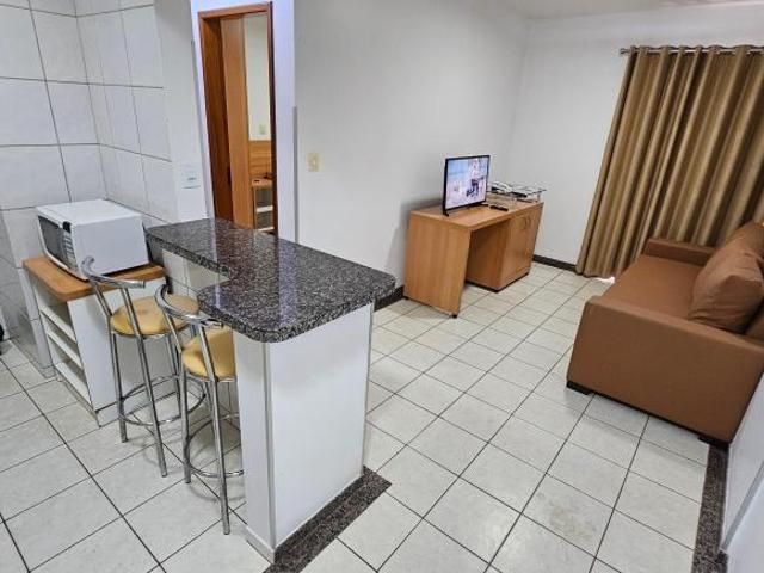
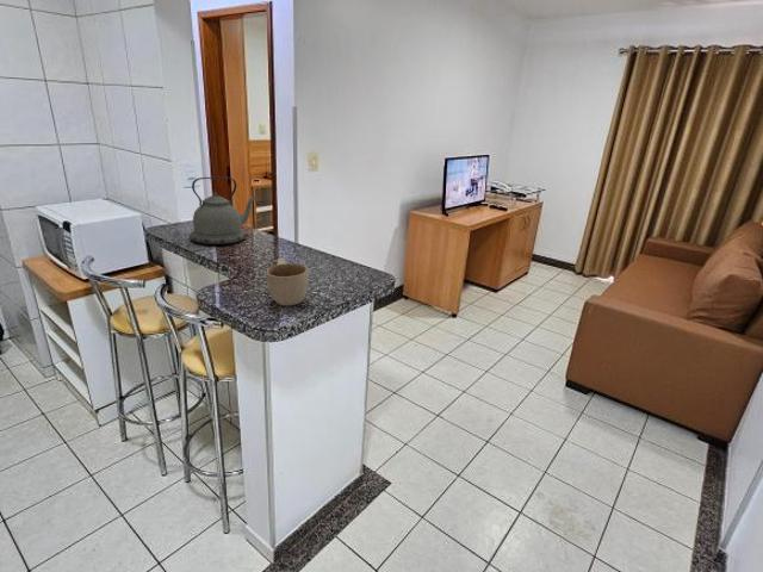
+ cup [265,256,310,306]
+ kettle [188,176,258,245]
